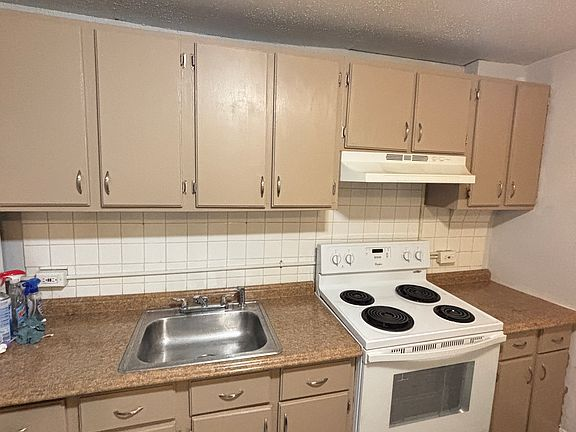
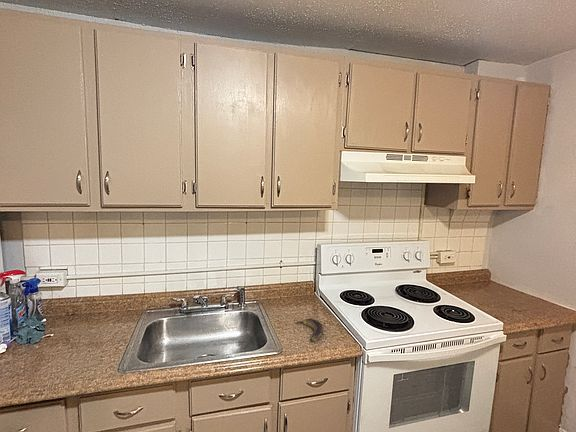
+ banana [294,318,324,343]
